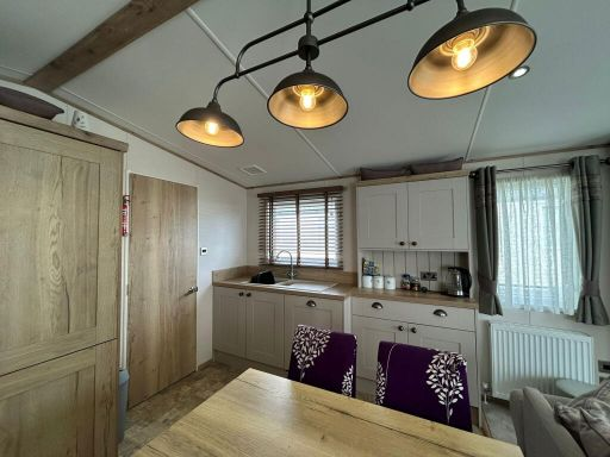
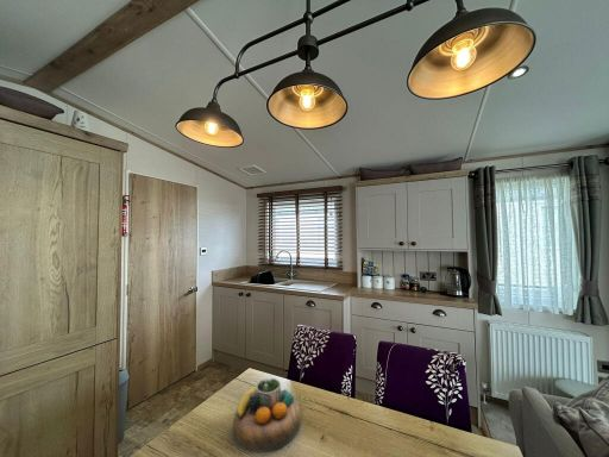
+ decorative bowl [233,377,302,453]
